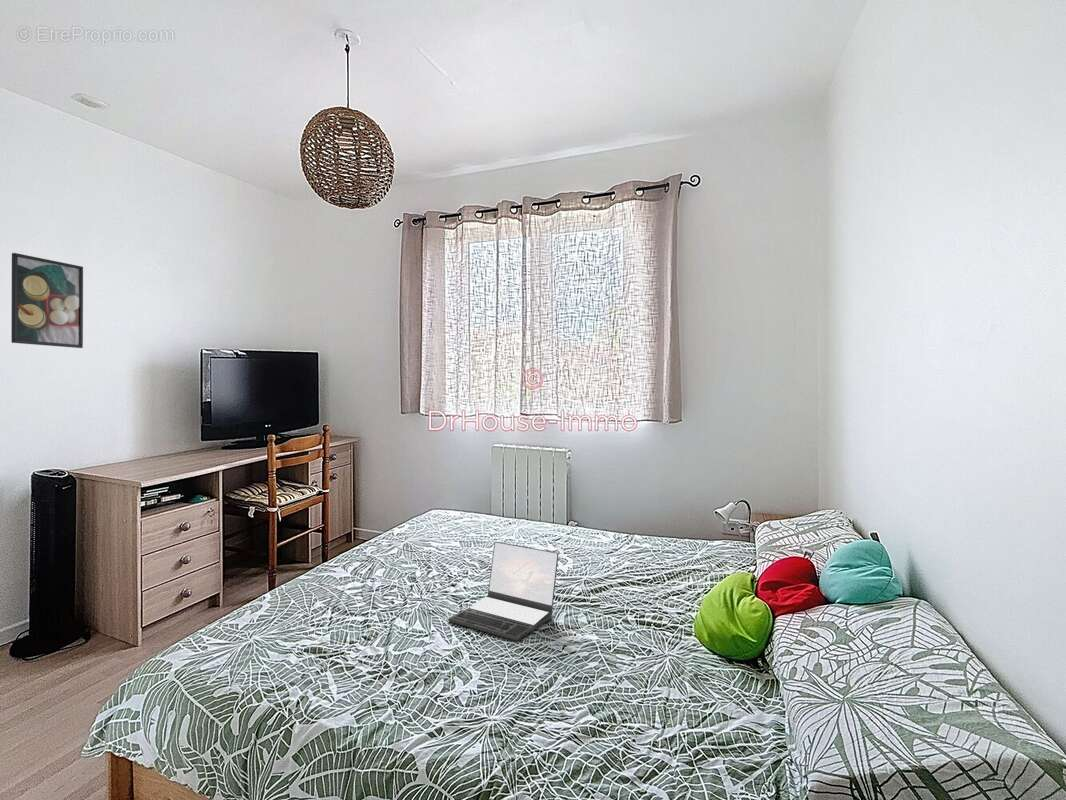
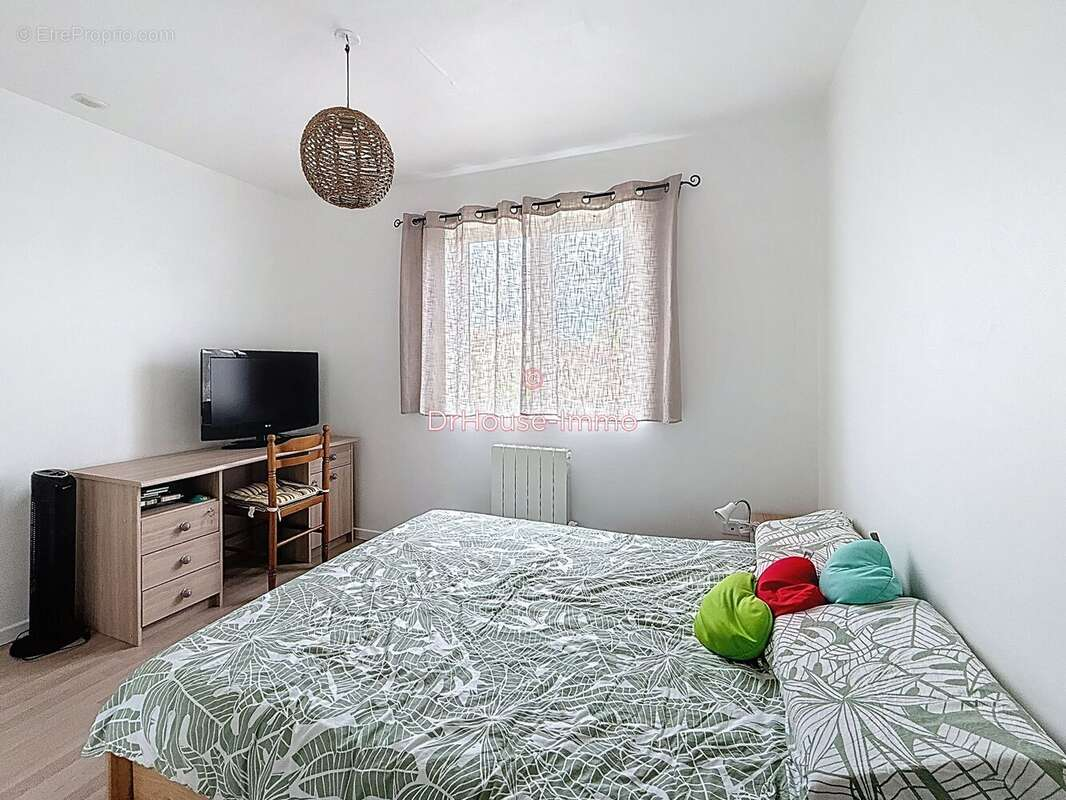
- laptop [448,541,559,642]
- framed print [10,252,84,349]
